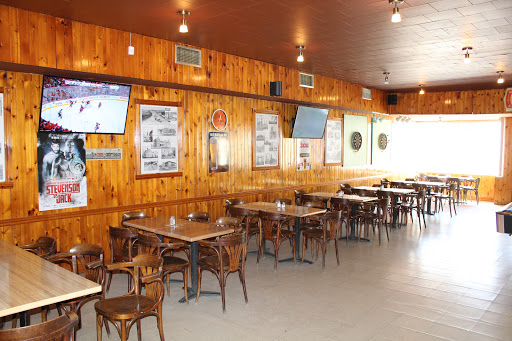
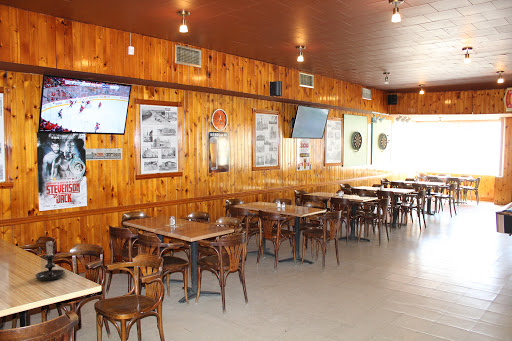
+ candle holder [34,238,66,281]
